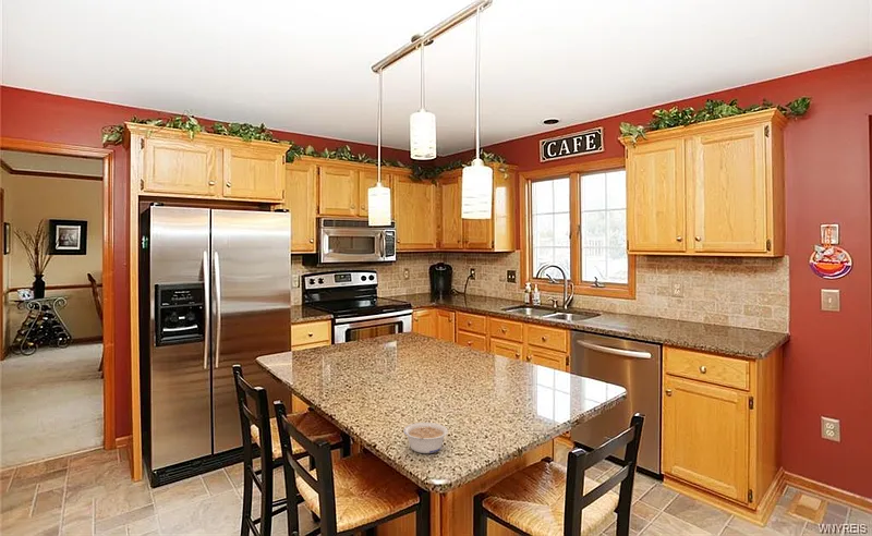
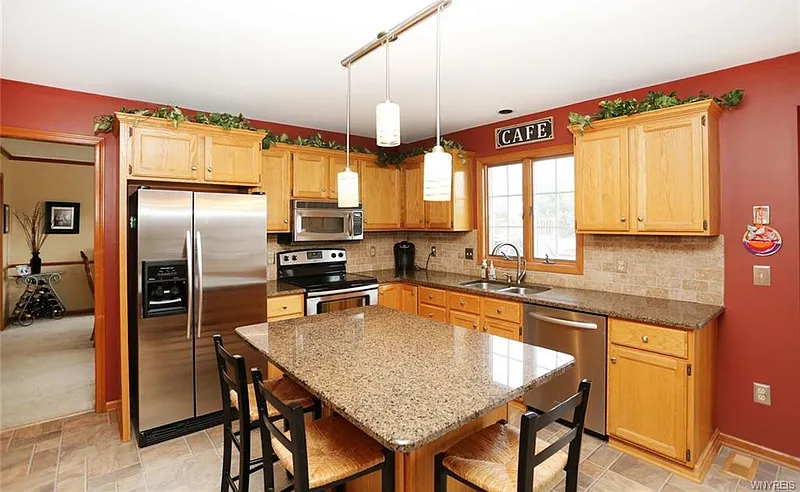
- legume [402,422,449,454]
